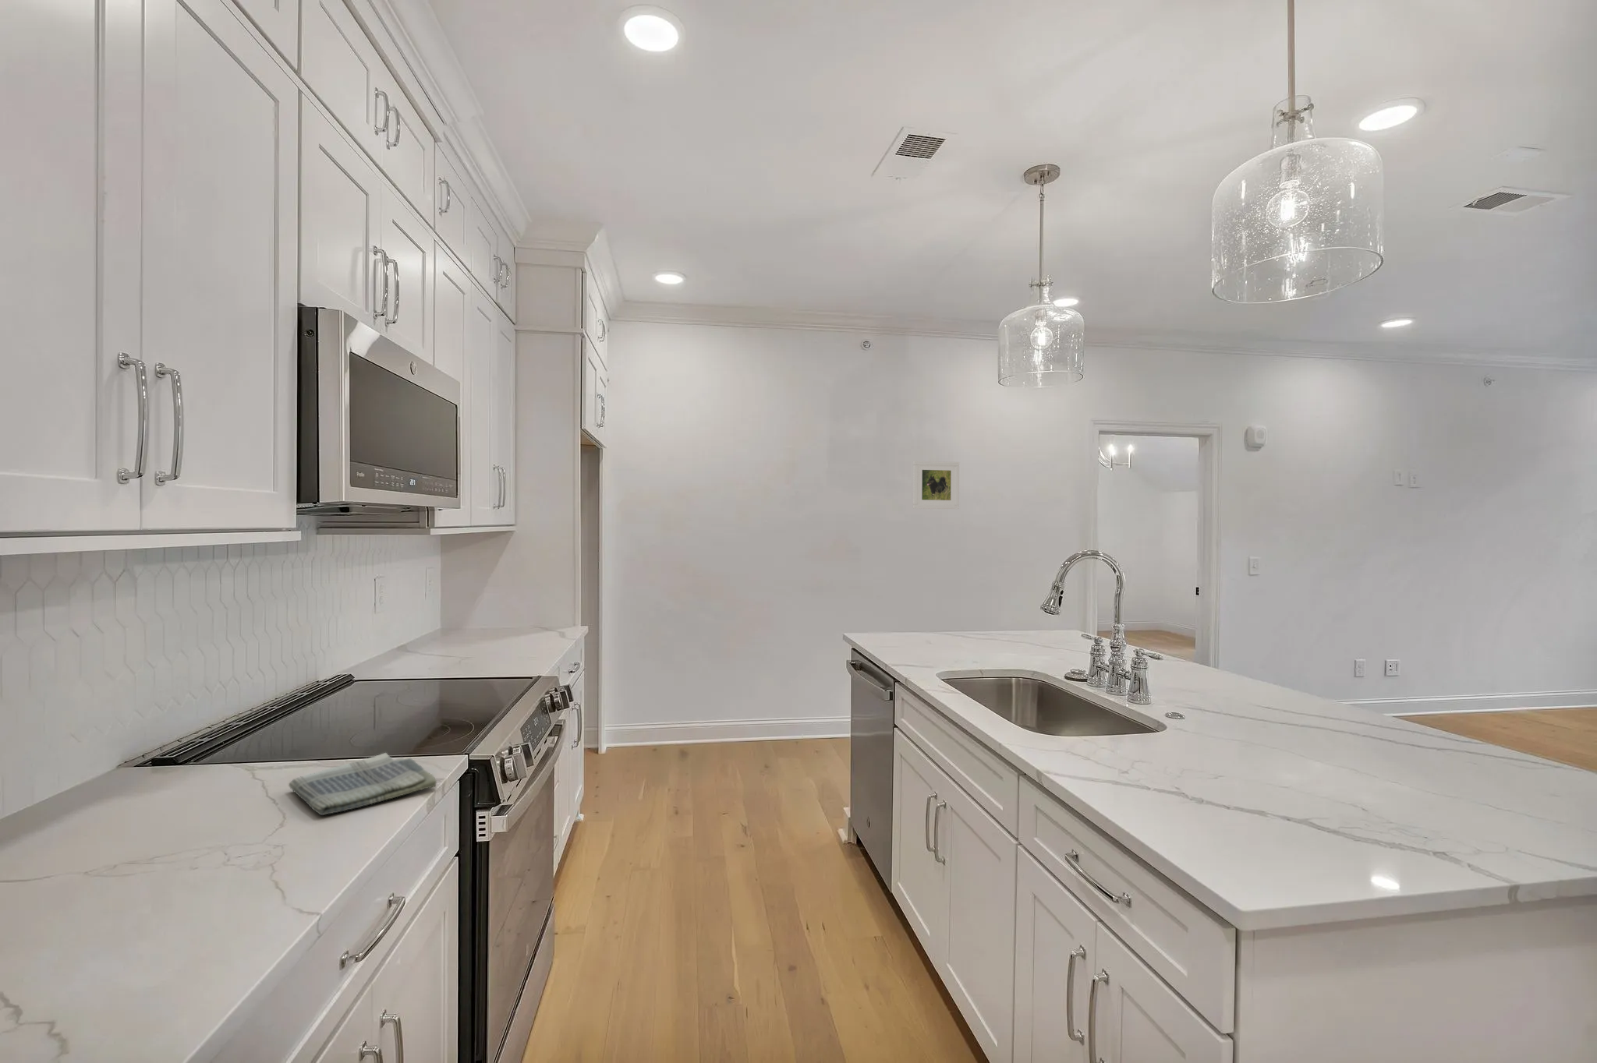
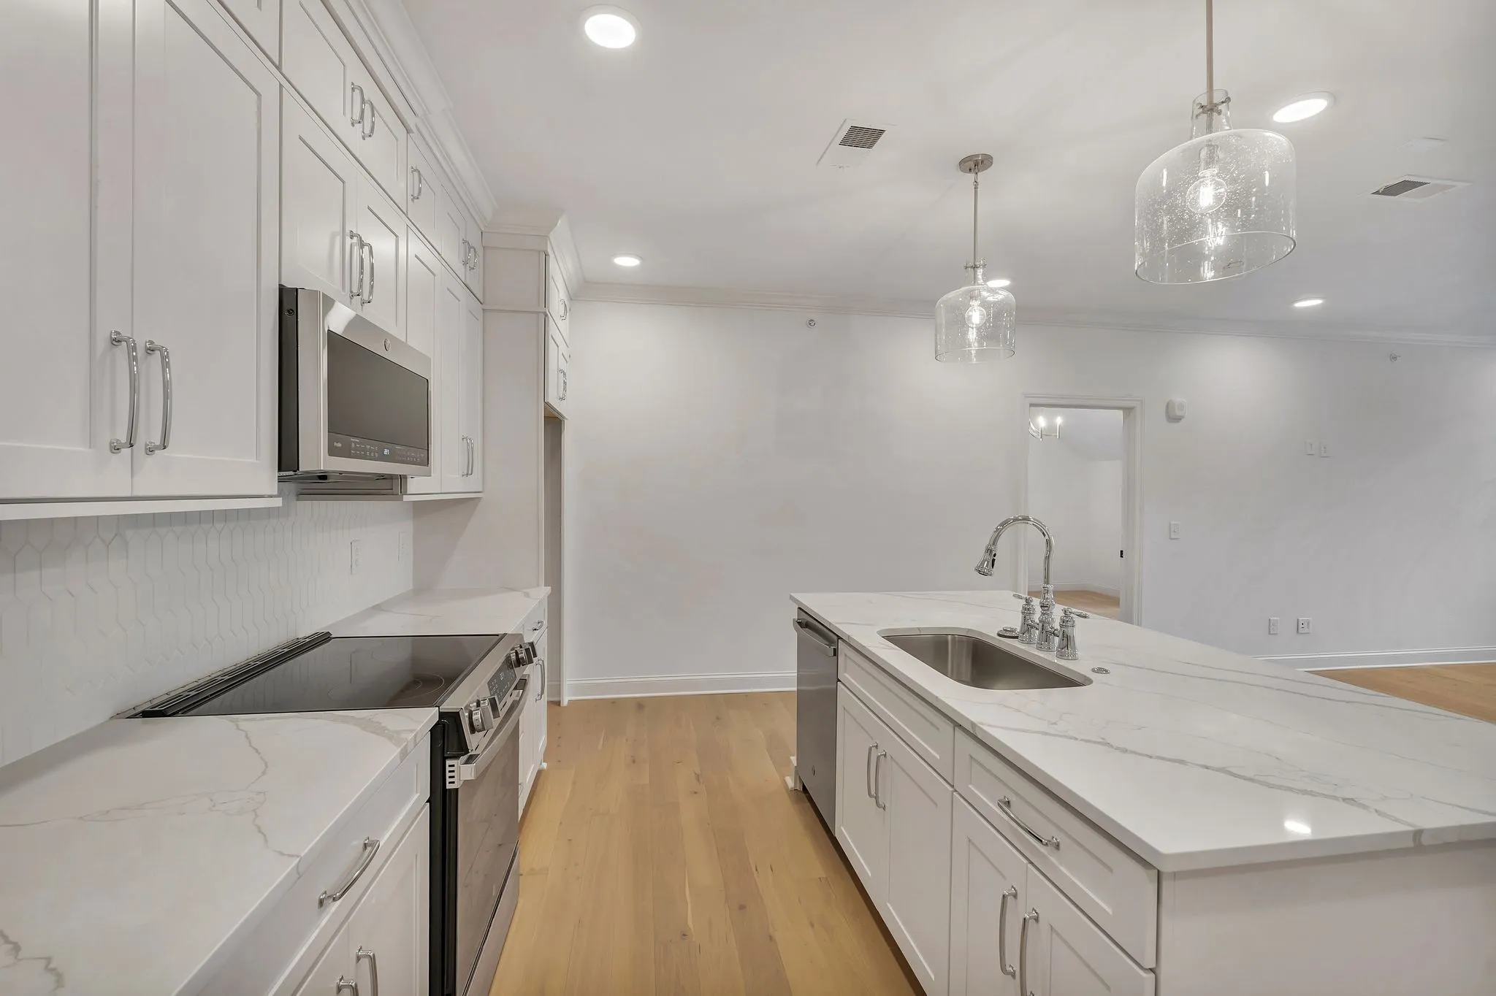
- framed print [912,460,960,510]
- dish towel [288,752,438,816]
